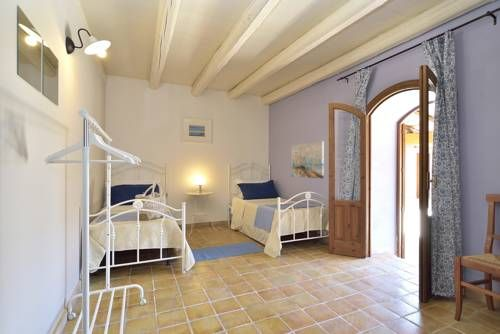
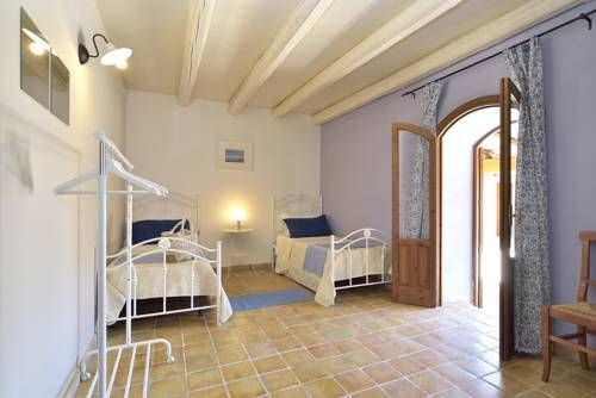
- wall art [290,140,325,180]
